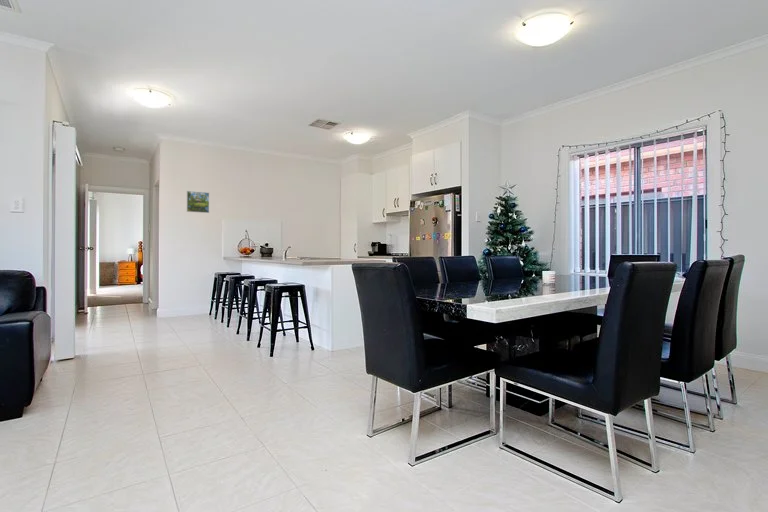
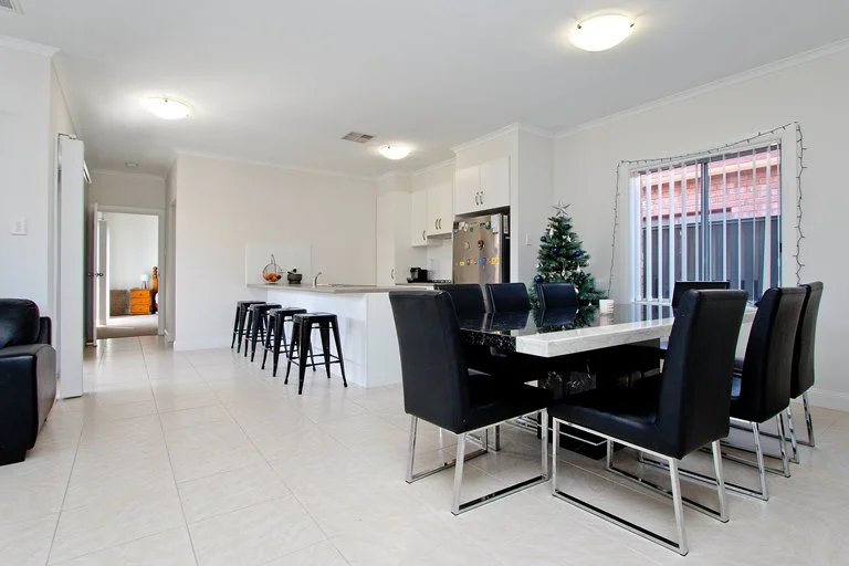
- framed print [186,190,210,214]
